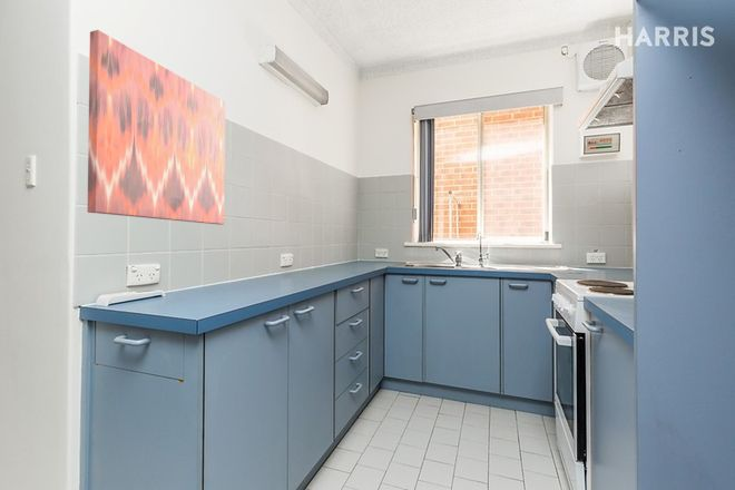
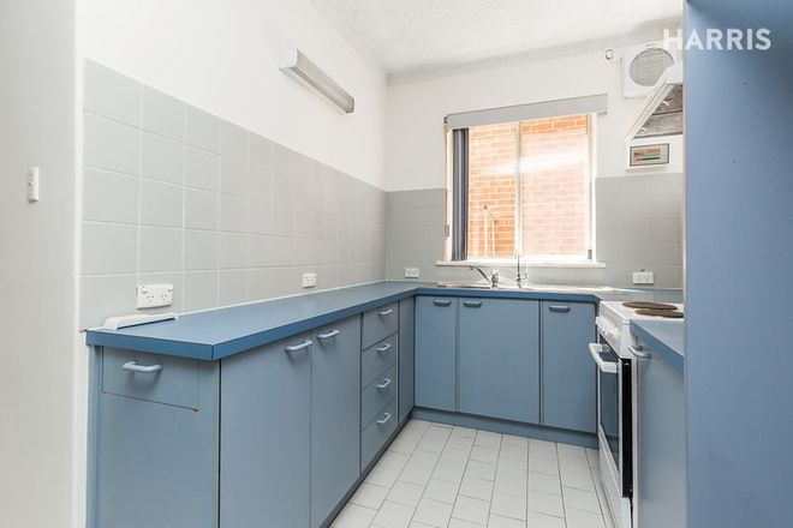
- wall art [87,29,226,226]
